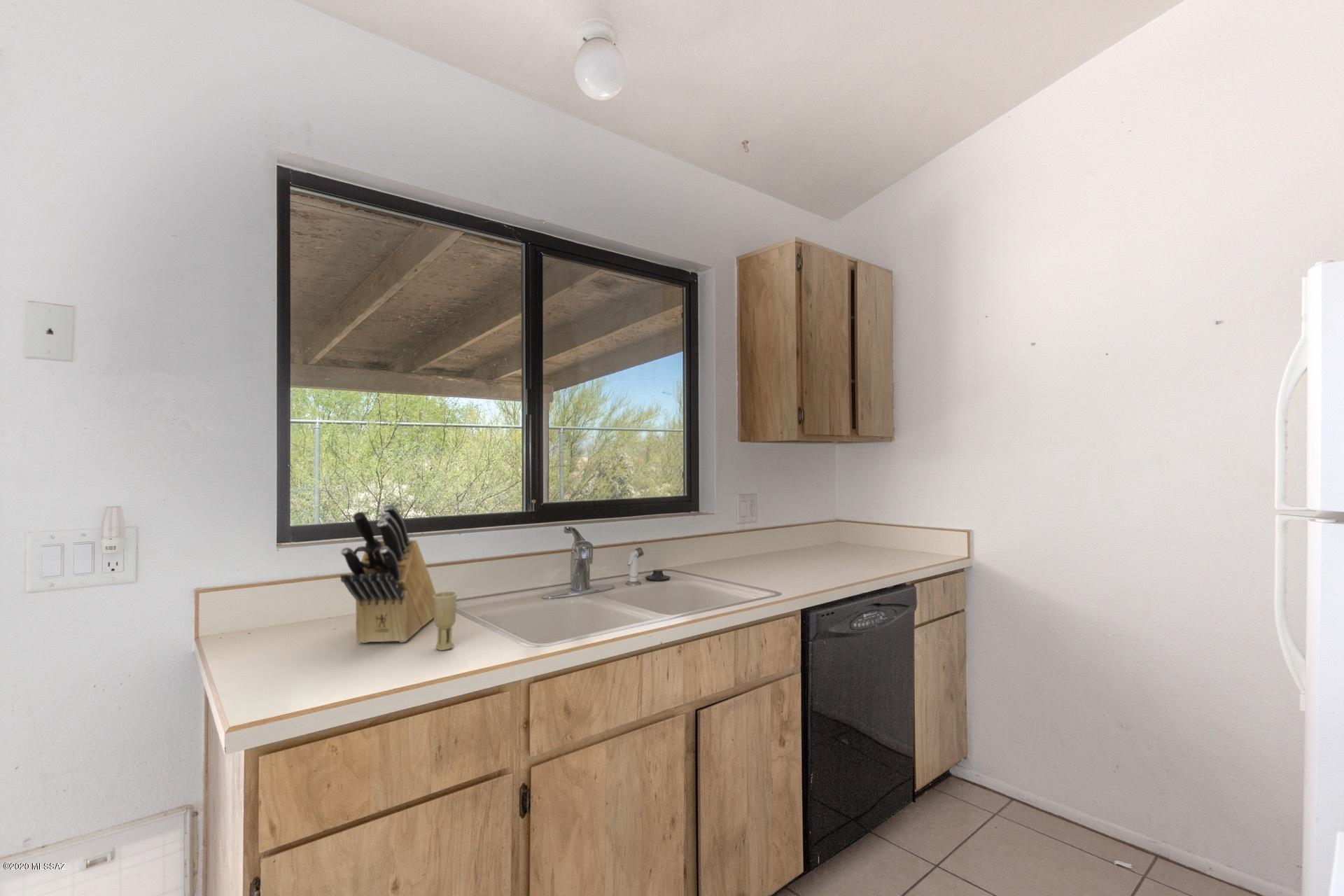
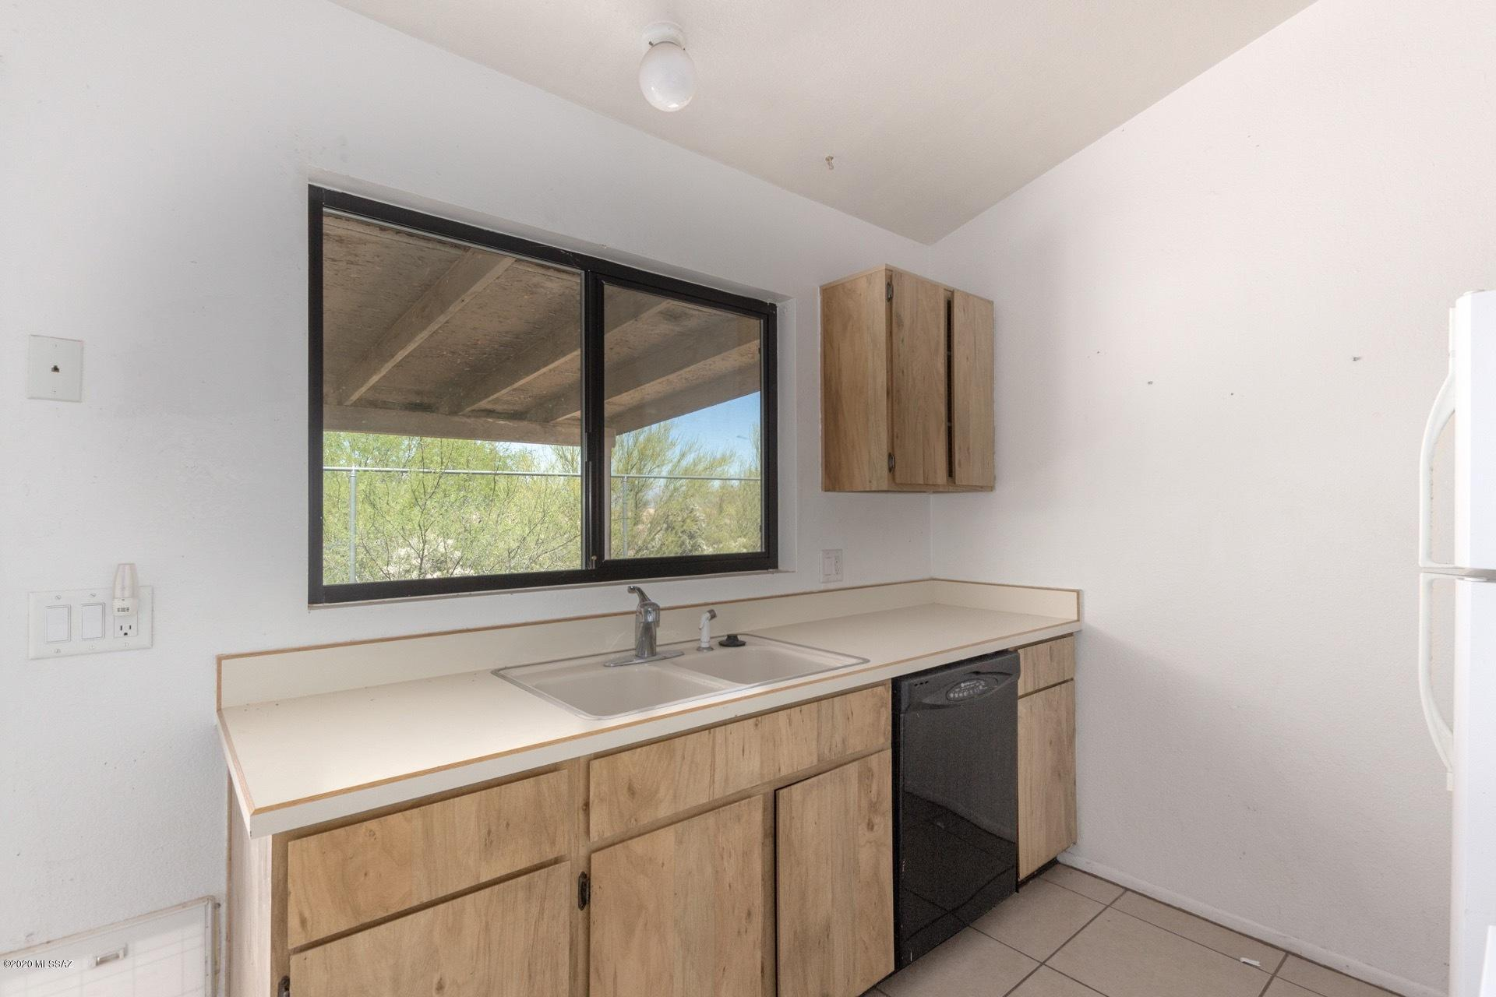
- cup [433,591,457,651]
- knife block [339,503,437,644]
